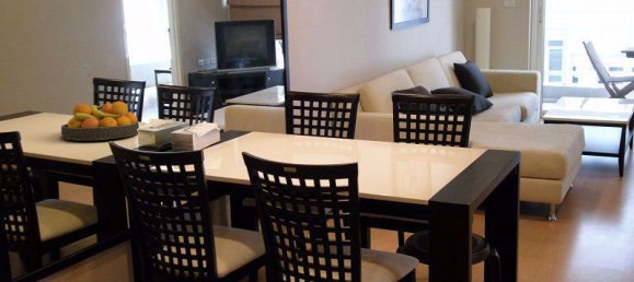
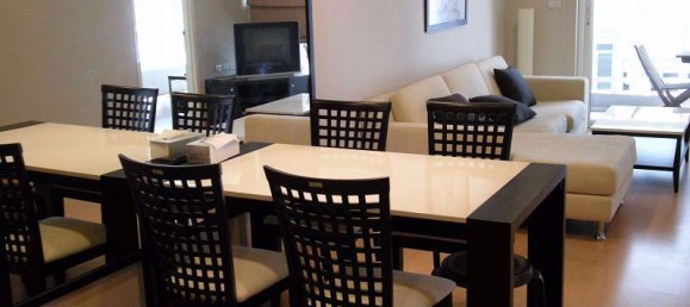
- fruit bowl [60,101,140,141]
